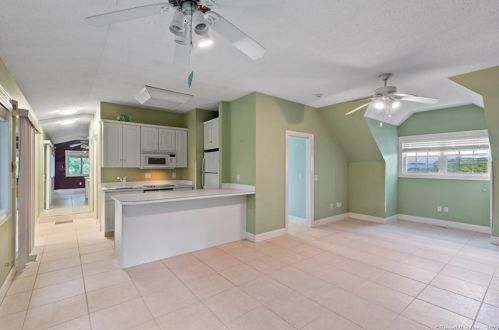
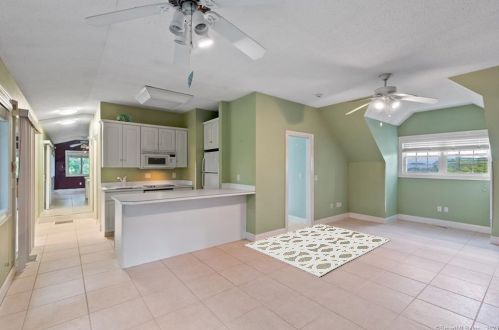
+ rug [244,223,391,278]
